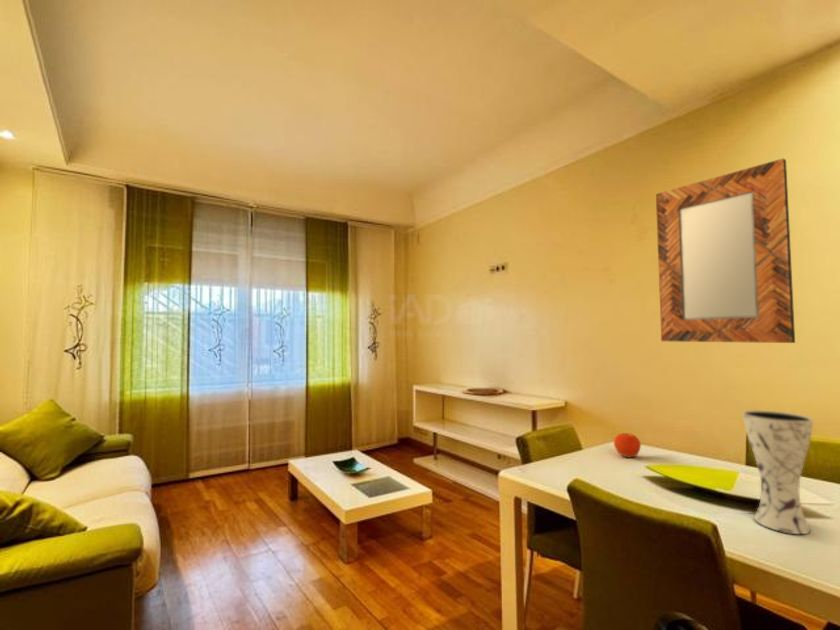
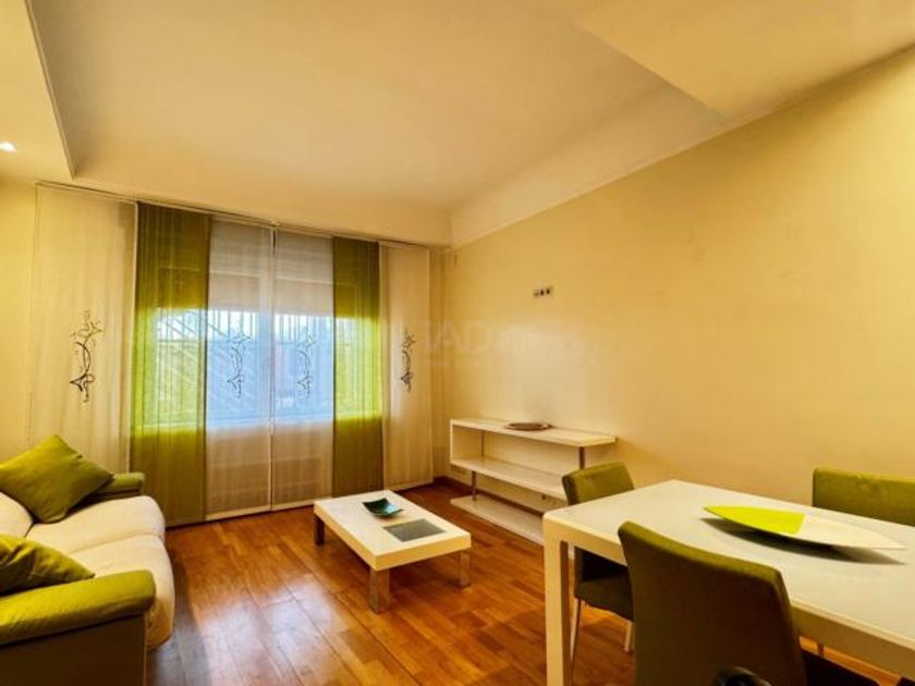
- fruit [613,432,642,459]
- home mirror [655,157,796,344]
- vase [742,409,814,535]
